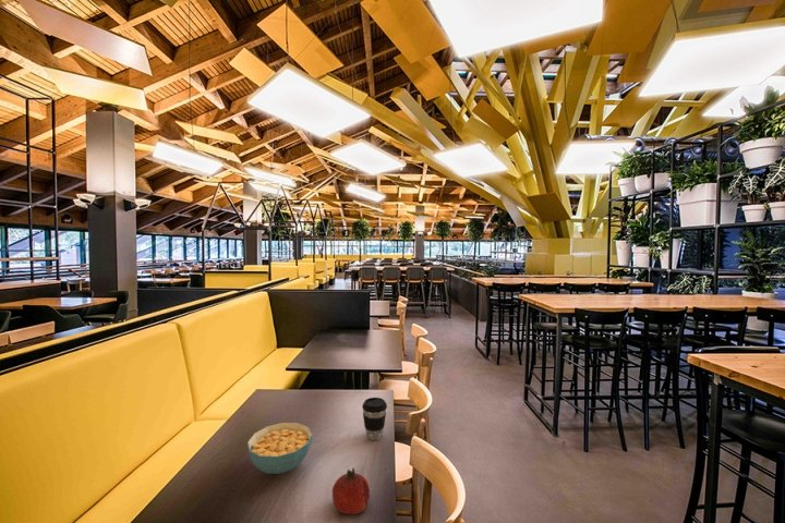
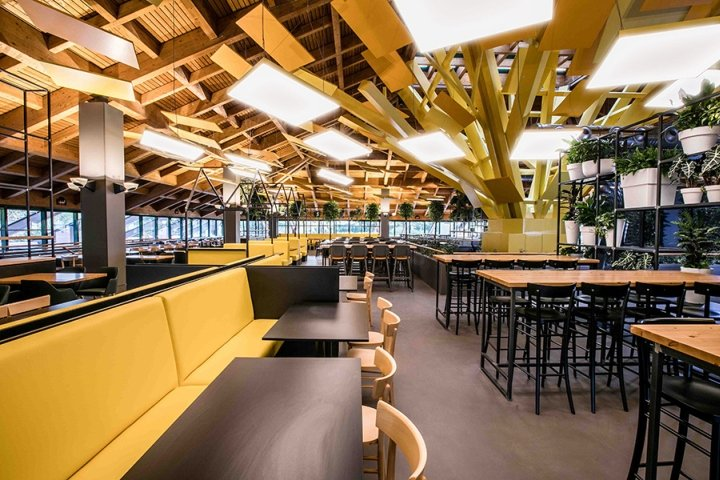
- cereal bowl [246,422,313,475]
- fruit [331,467,371,515]
- coffee cup [361,397,388,441]
